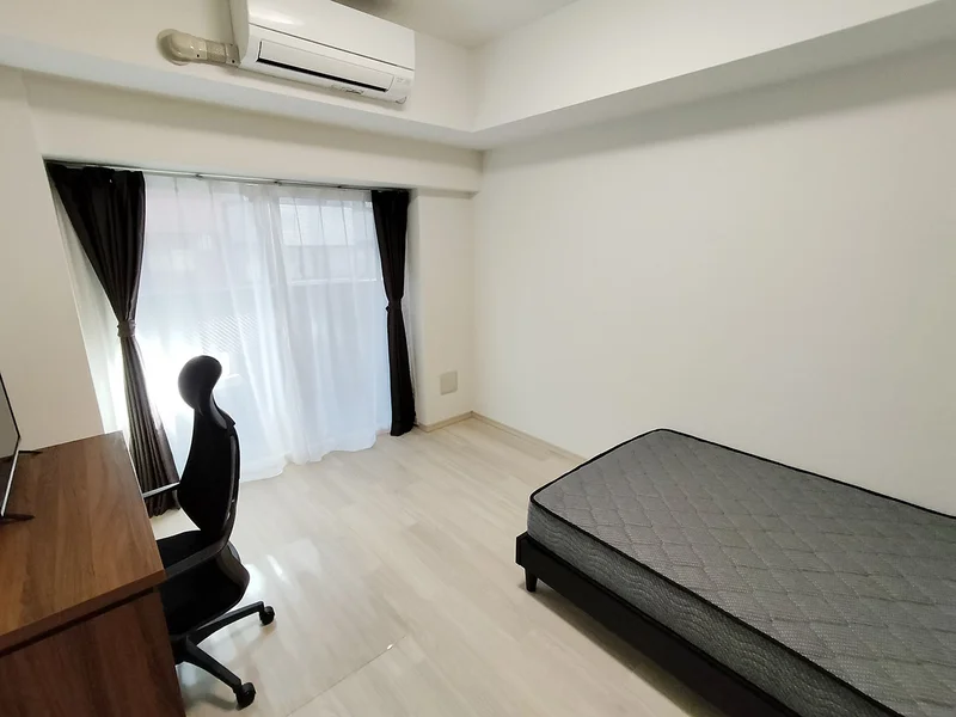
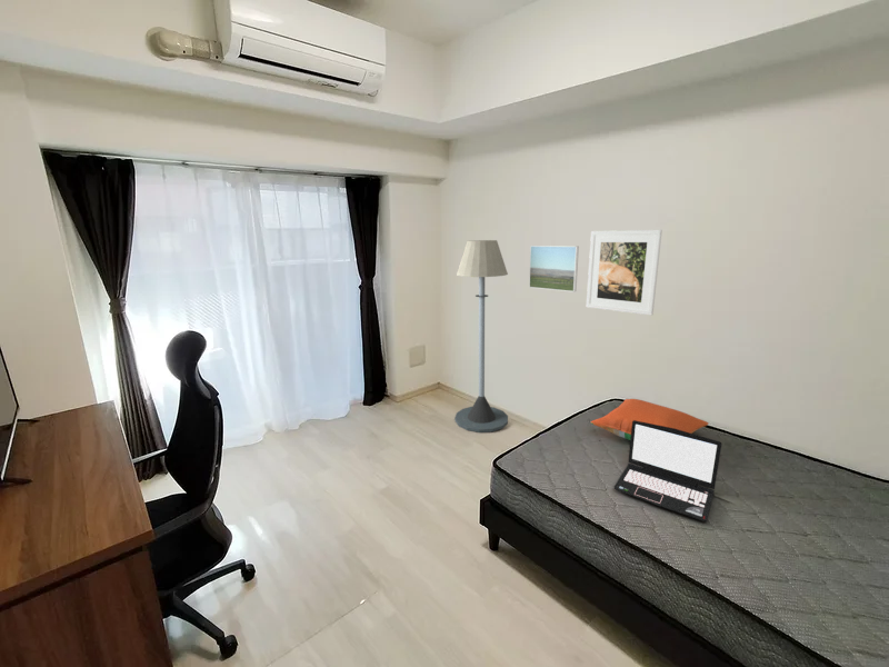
+ pillow [590,398,710,441]
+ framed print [586,229,663,317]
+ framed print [528,245,580,292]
+ floor lamp [453,239,509,434]
+ laptop [613,420,722,522]
